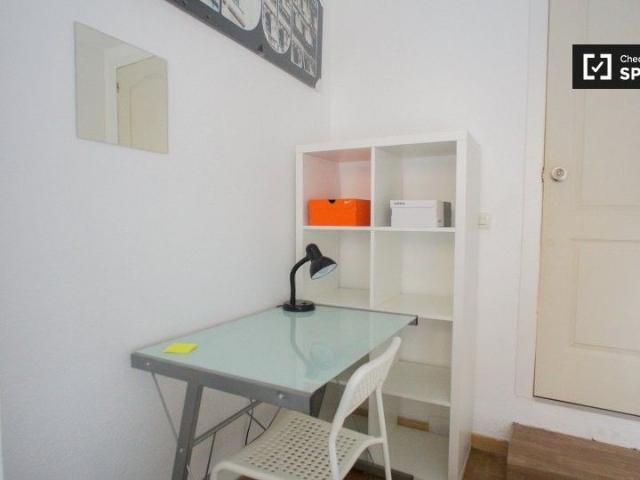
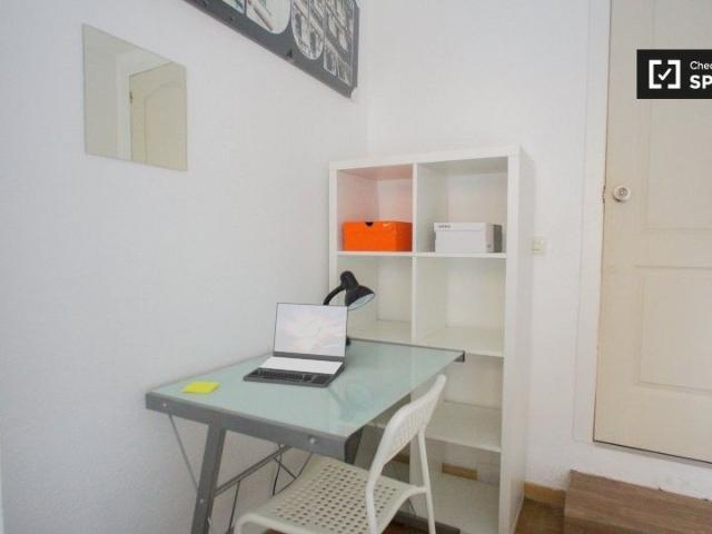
+ laptop [243,301,349,389]
